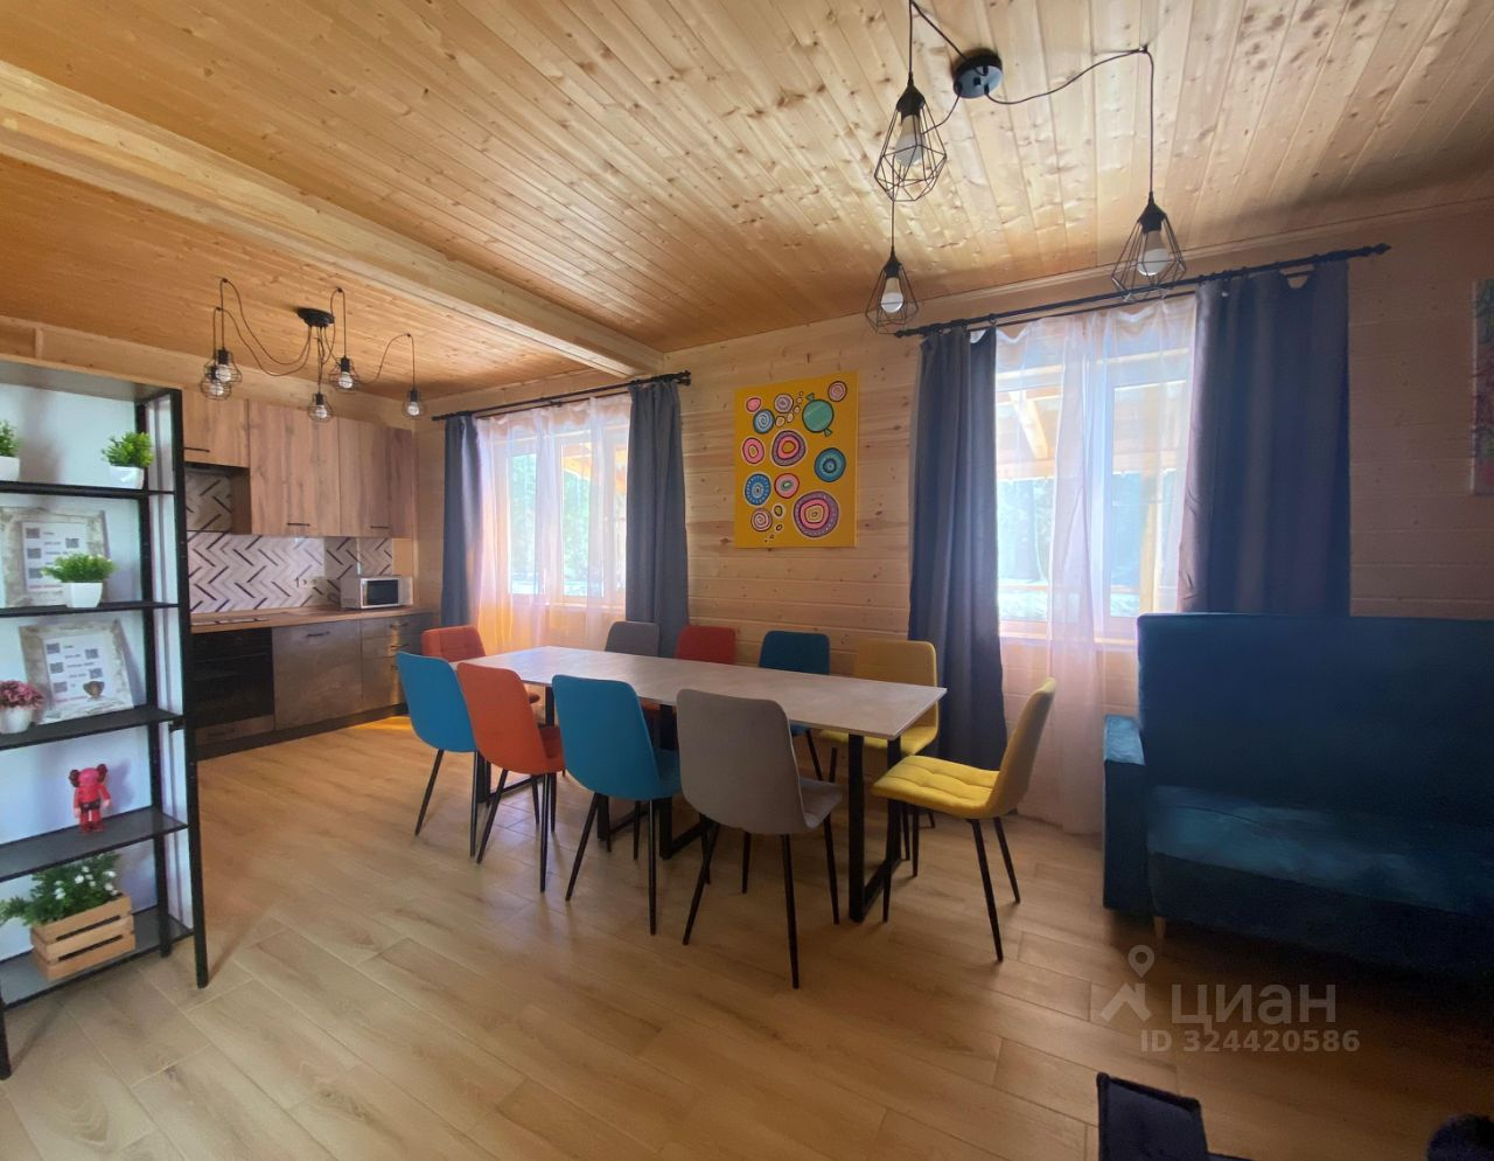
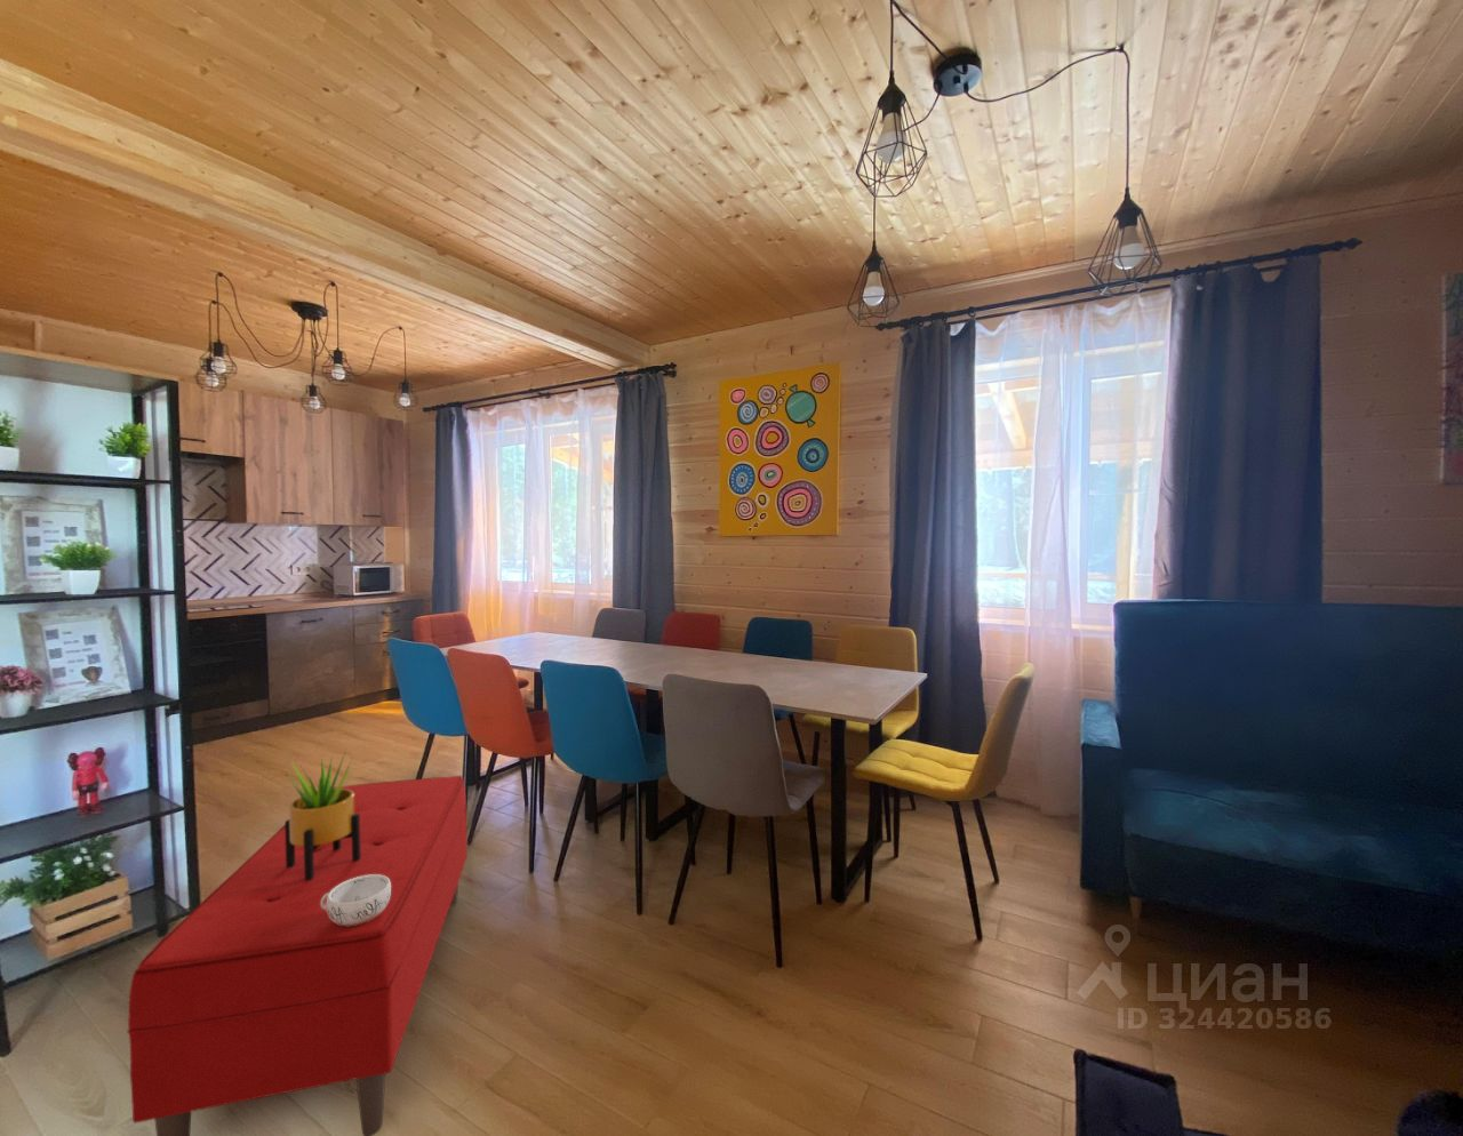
+ potted plant [284,745,360,880]
+ bench [126,775,469,1136]
+ decorative bowl [321,875,391,926]
